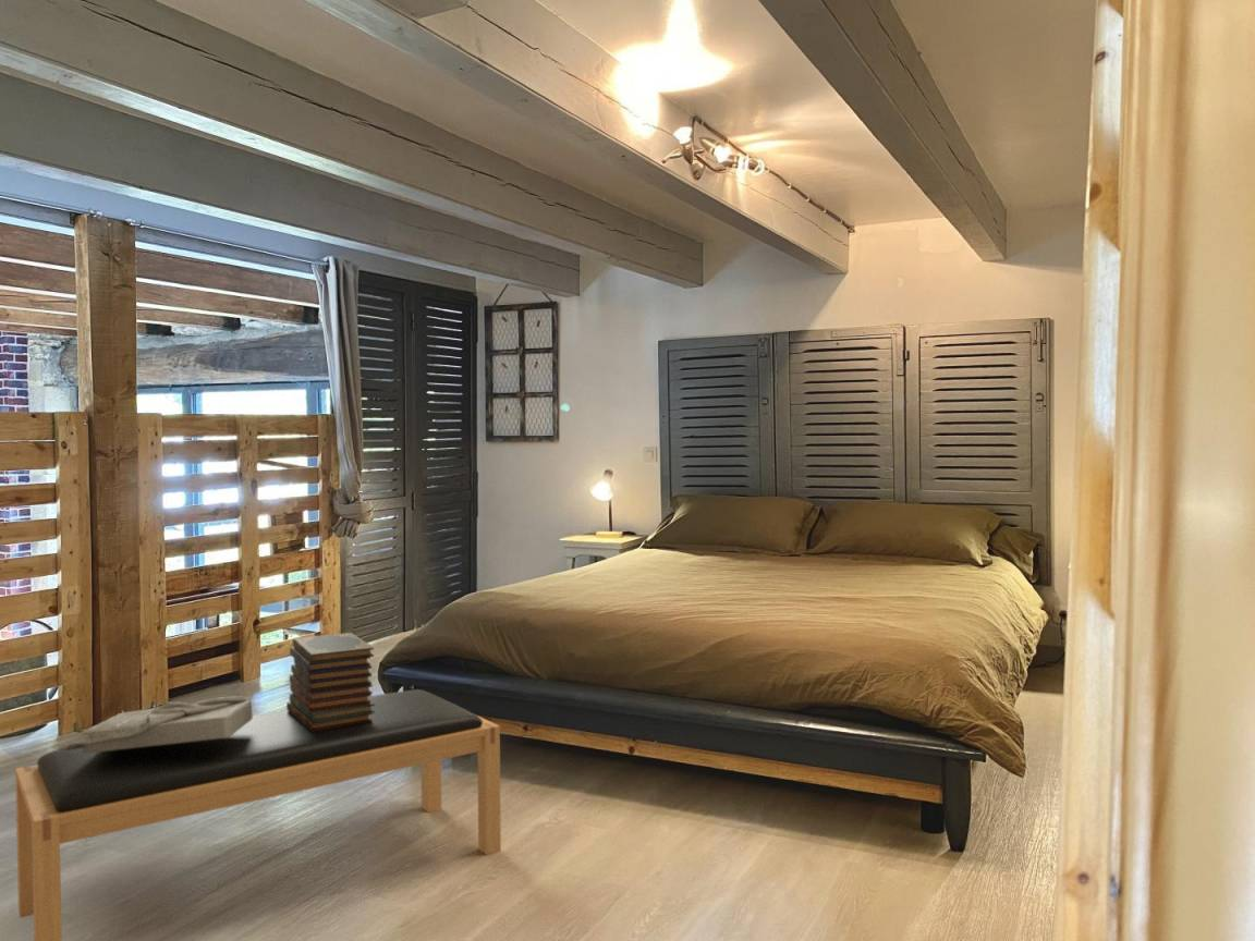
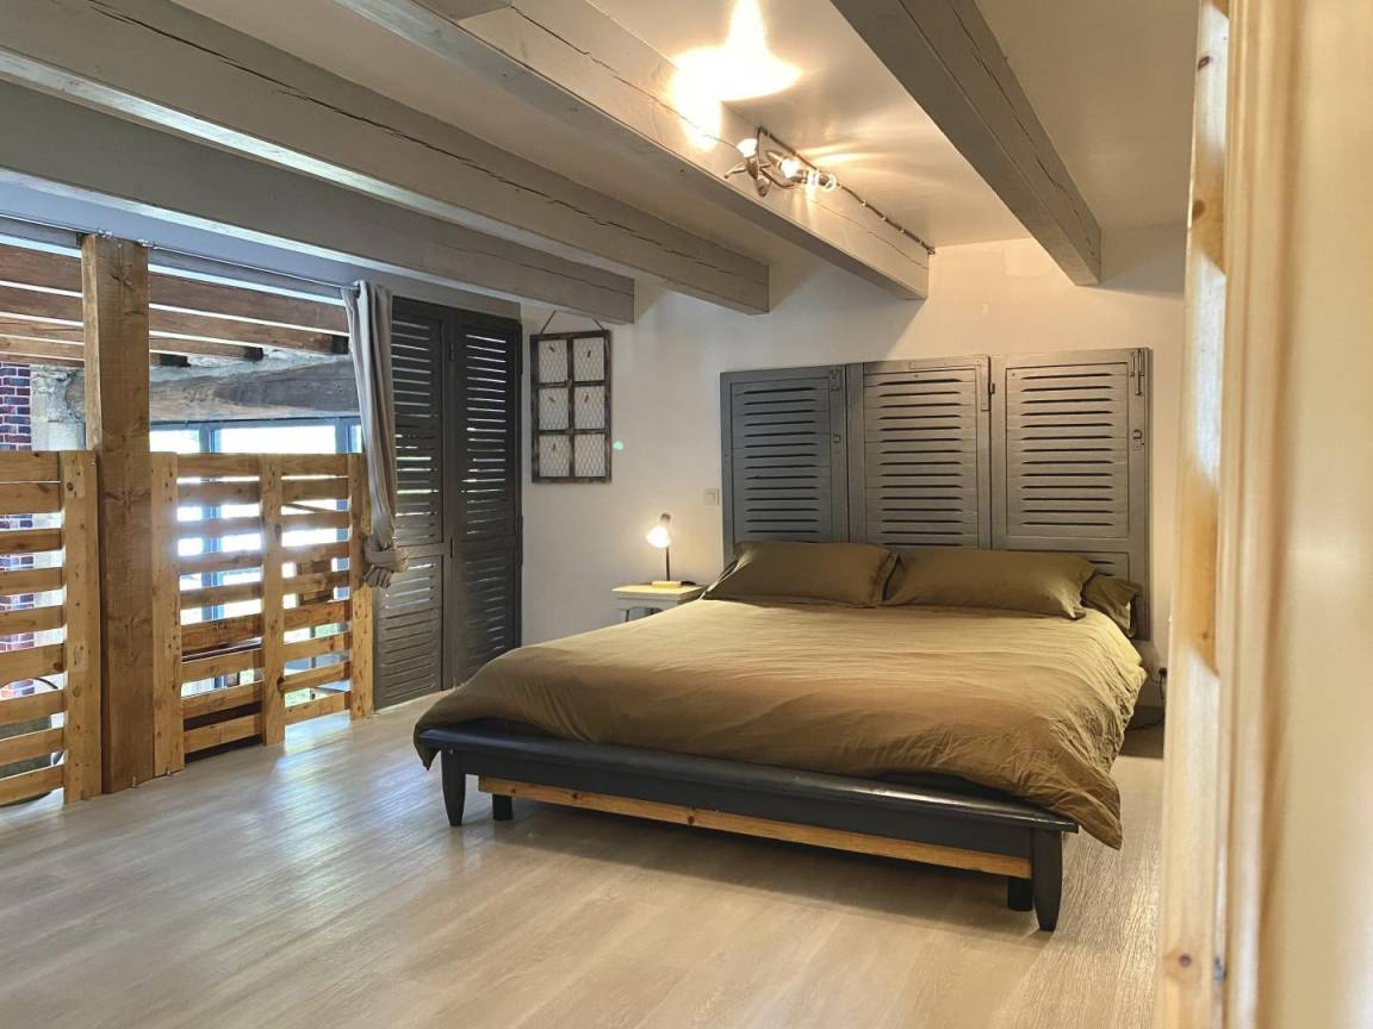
- book stack [285,632,375,732]
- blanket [56,695,253,754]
- bench [14,688,502,941]
